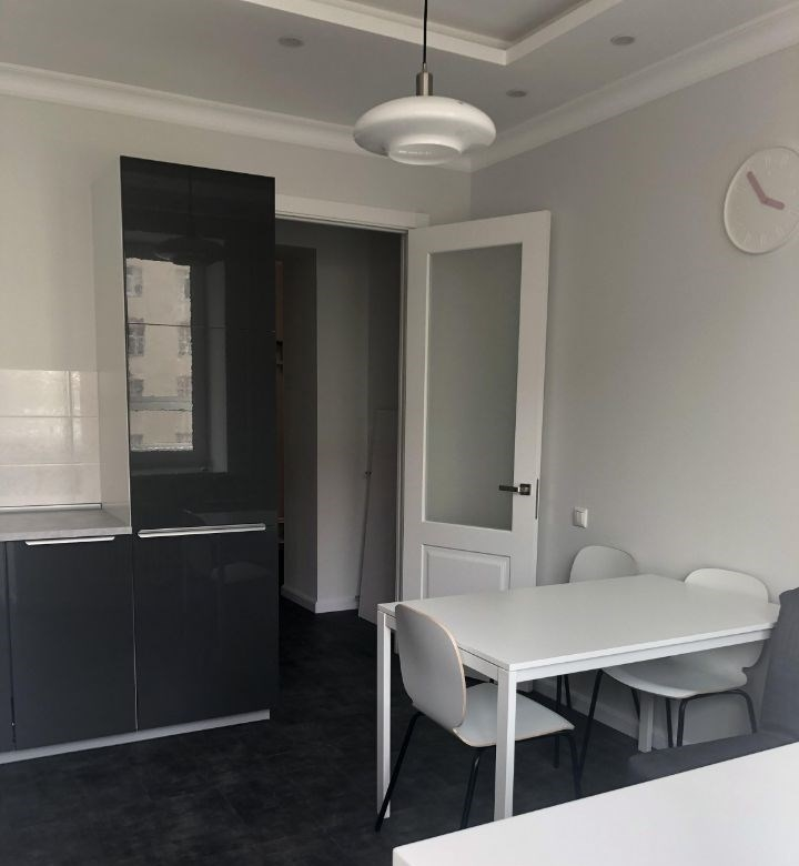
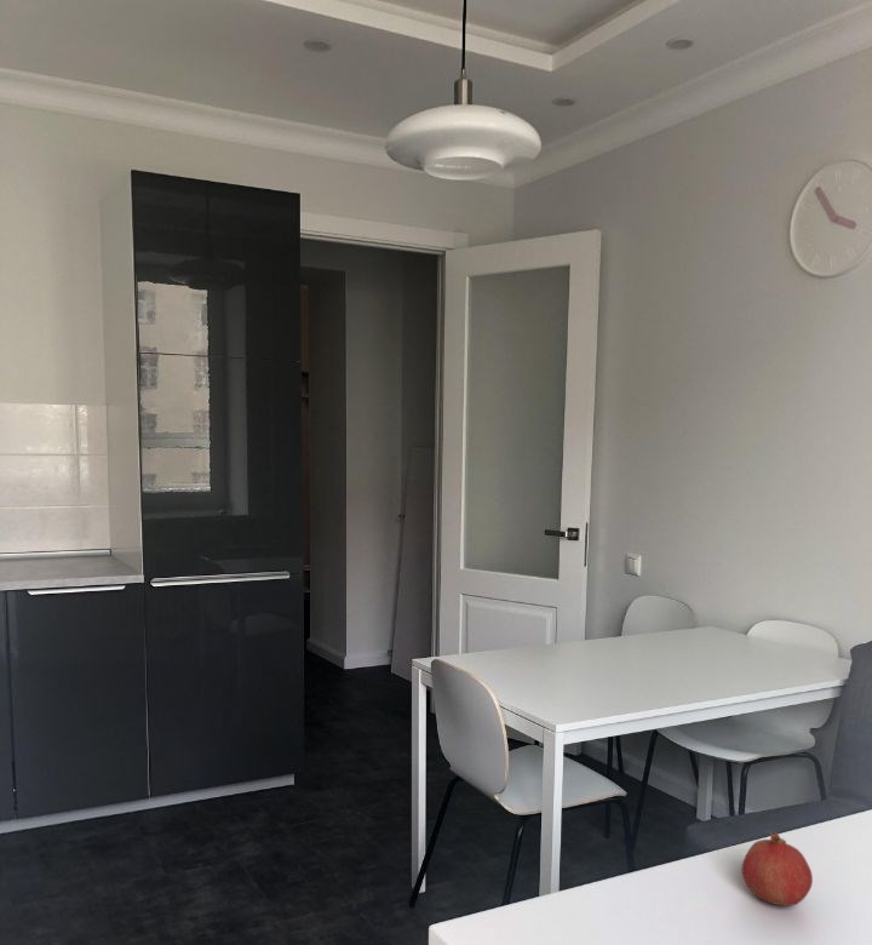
+ fruit [740,830,814,907]
